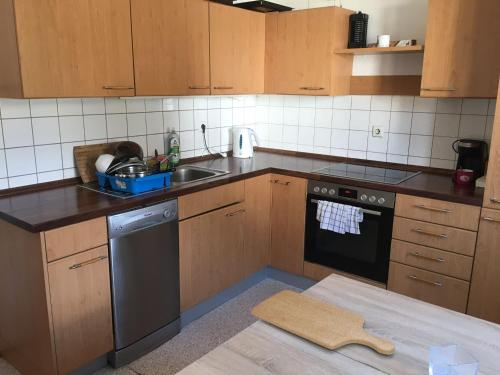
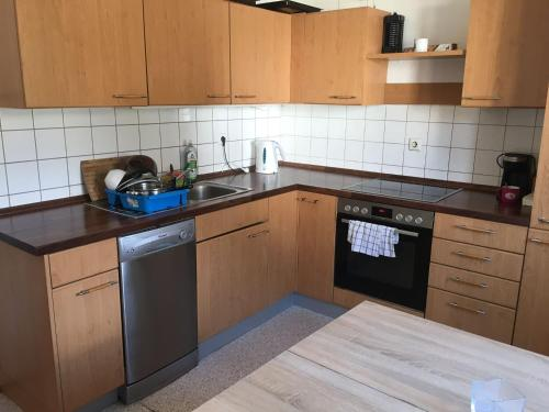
- chopping board [250,289,396,356]
